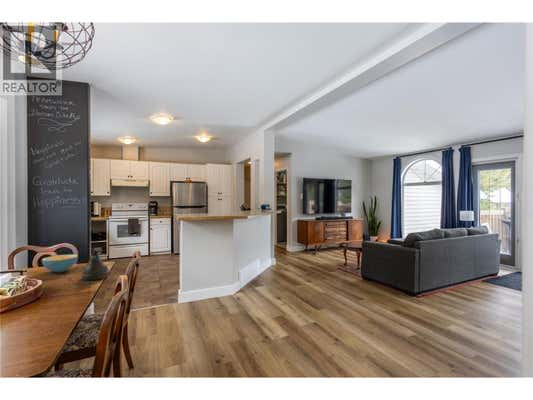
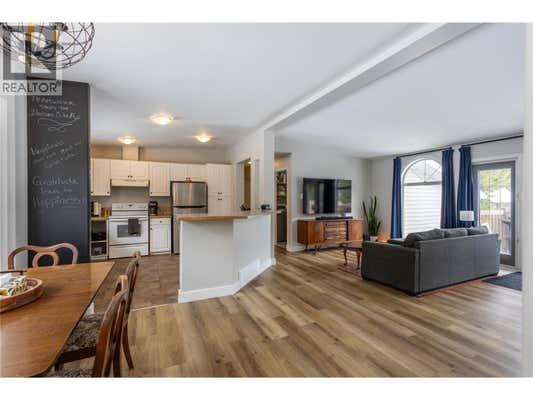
- teapot [80,252,110,281]
- cereal bowl [41,253,79,273]
